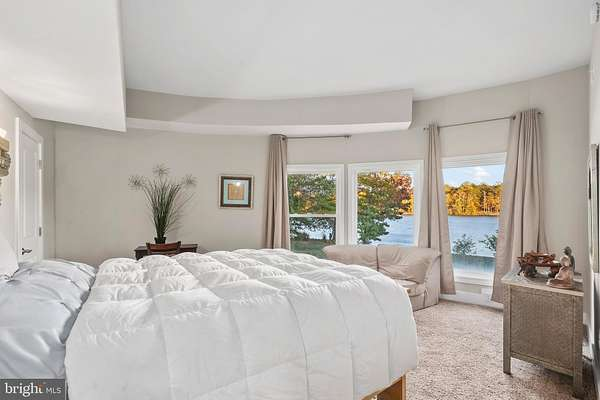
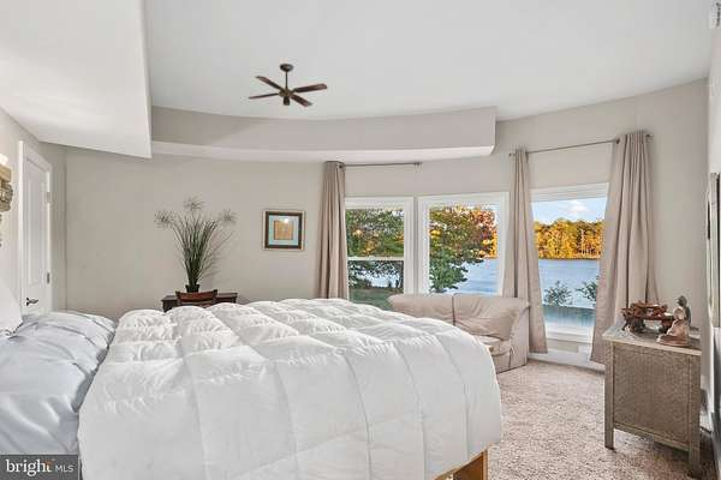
+ ceiling fan [246,62,329,108]
